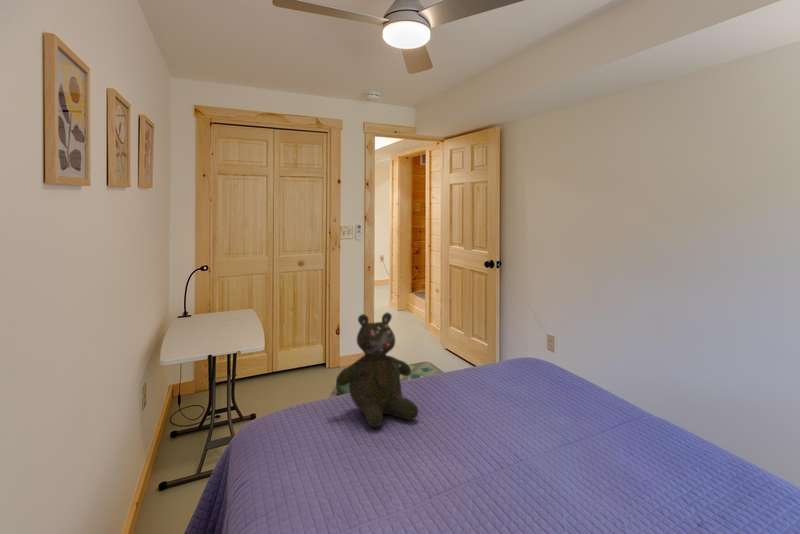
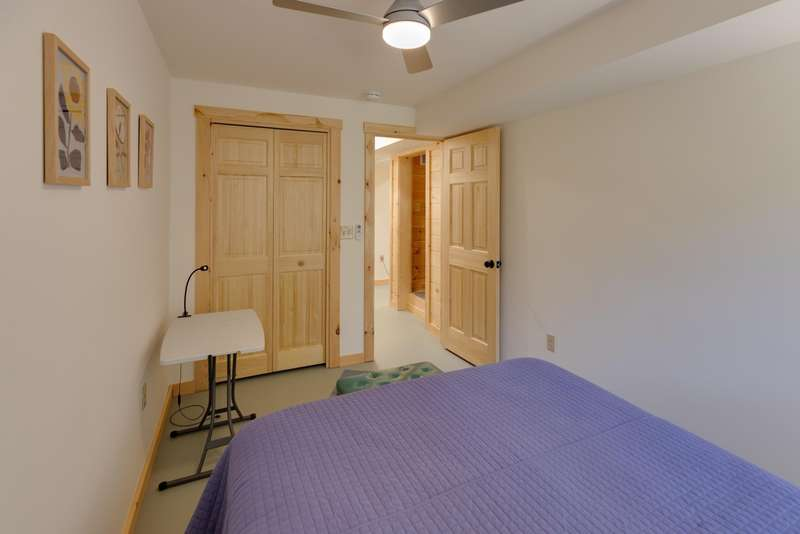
- teddy bear [335,312,419,429]
